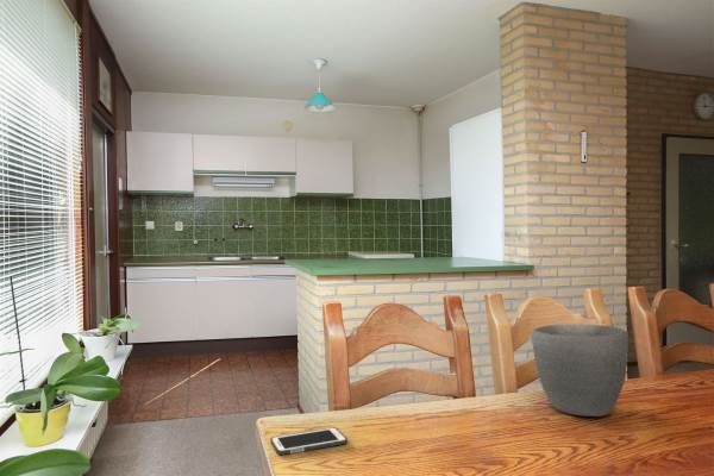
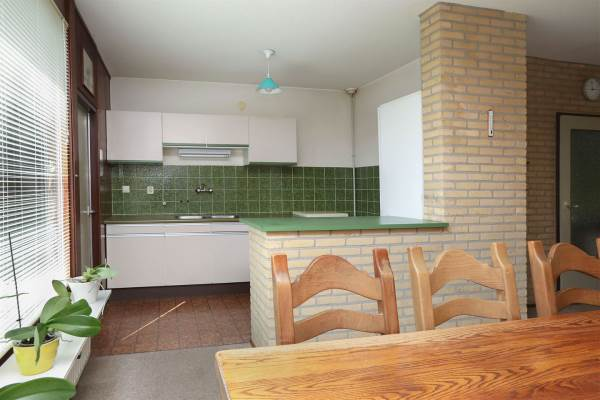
- cell phone [269,426,349,456]
- bowl [530,322,630,418]
